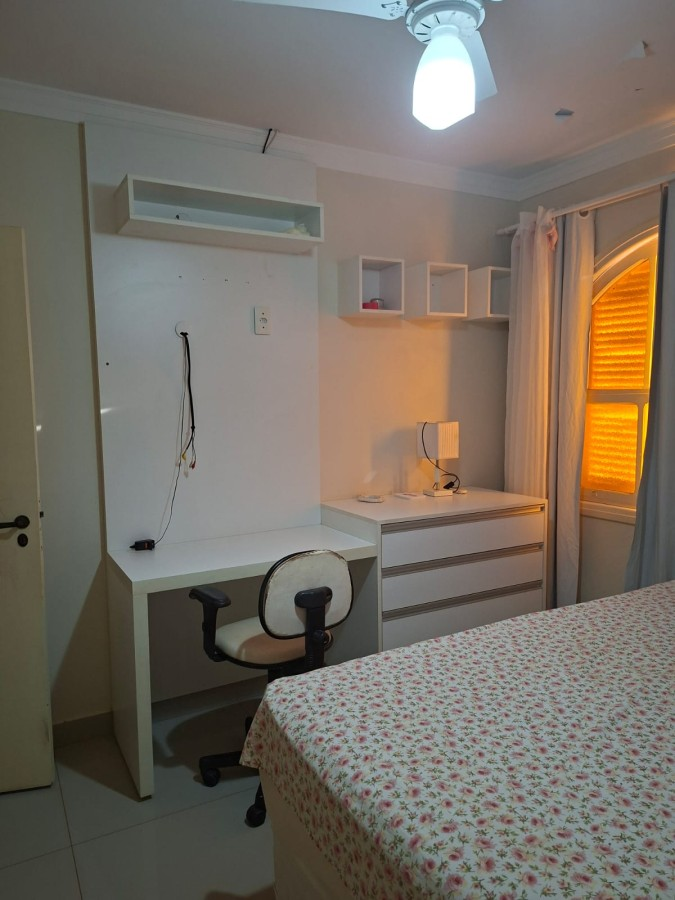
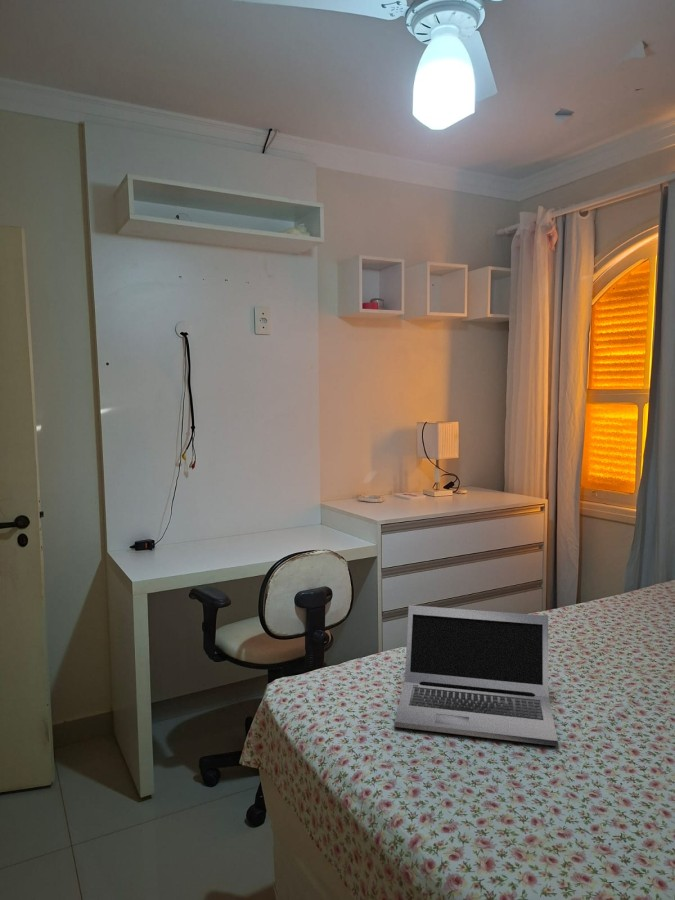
+ laptop [393,604,559,747]
